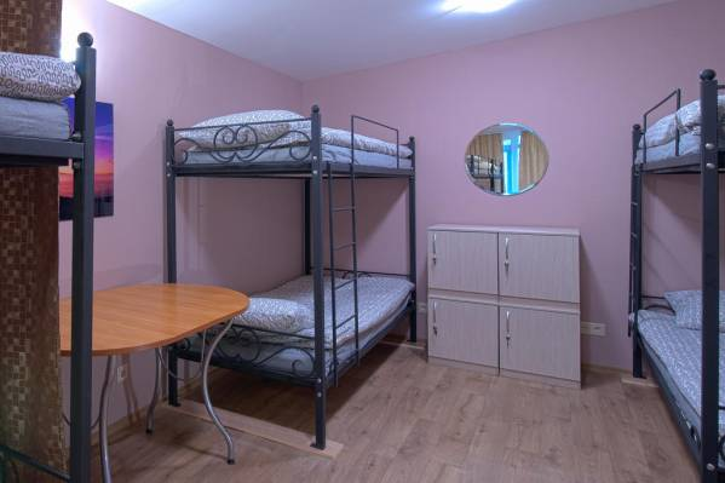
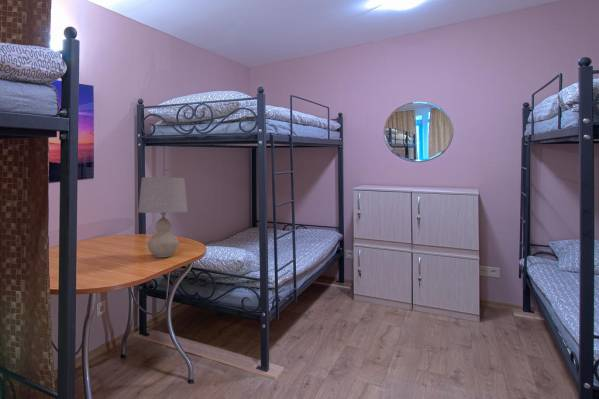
+ table lamp [137,176,189,258]
